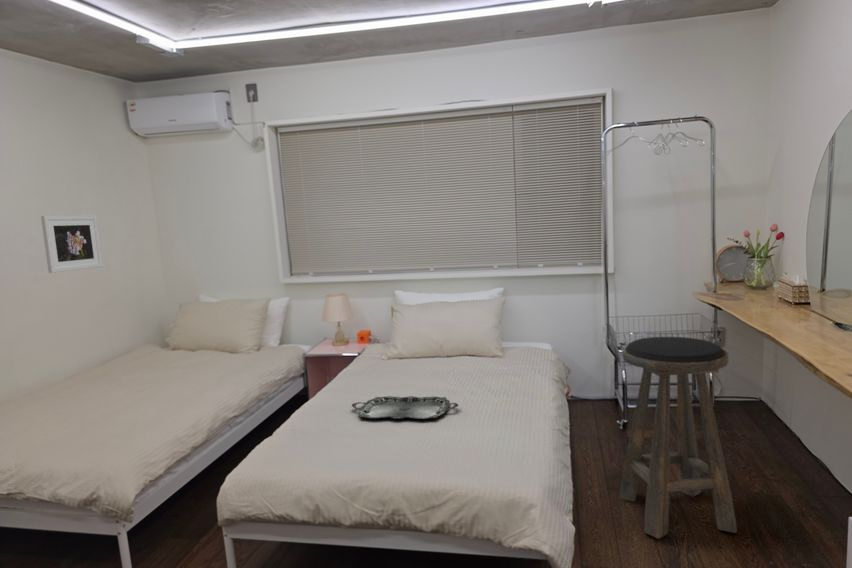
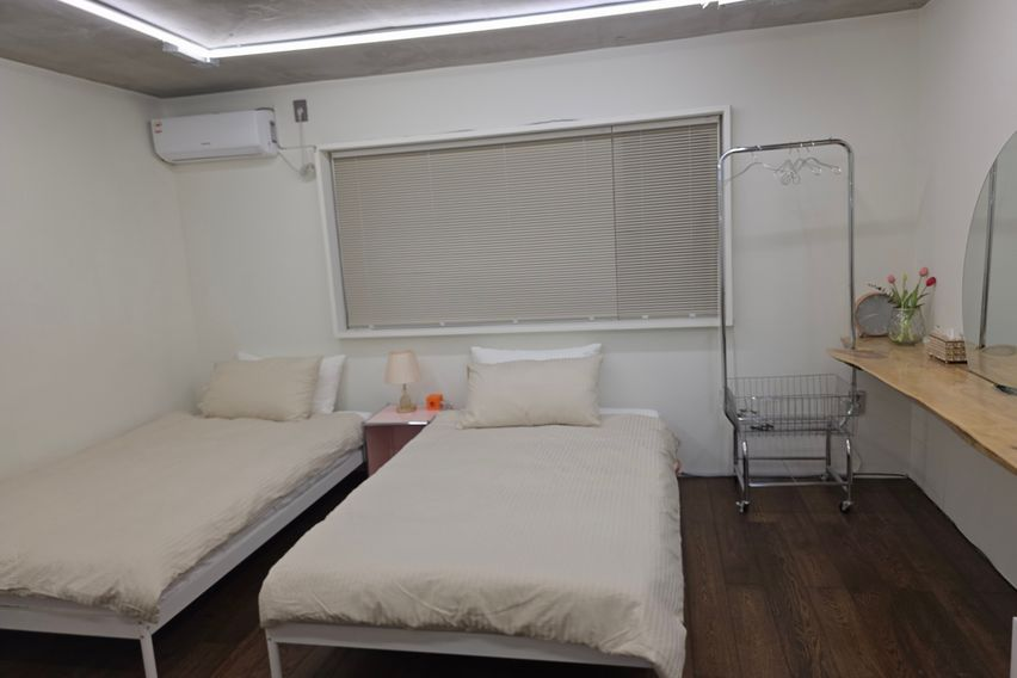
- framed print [40,215,104,274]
- serving tray [351,395,459,420]
- stool [618,336,738,539]
